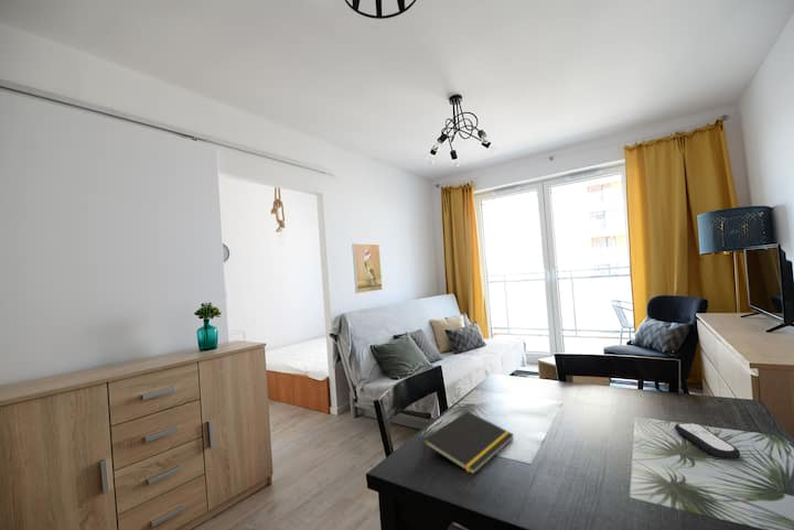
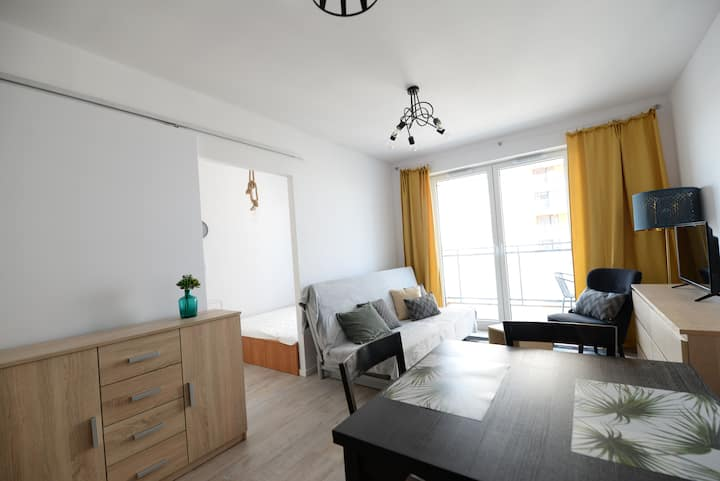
- remote control [674,422,741,459]
- notepad [422,410,515,475]
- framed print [351,242,384,294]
